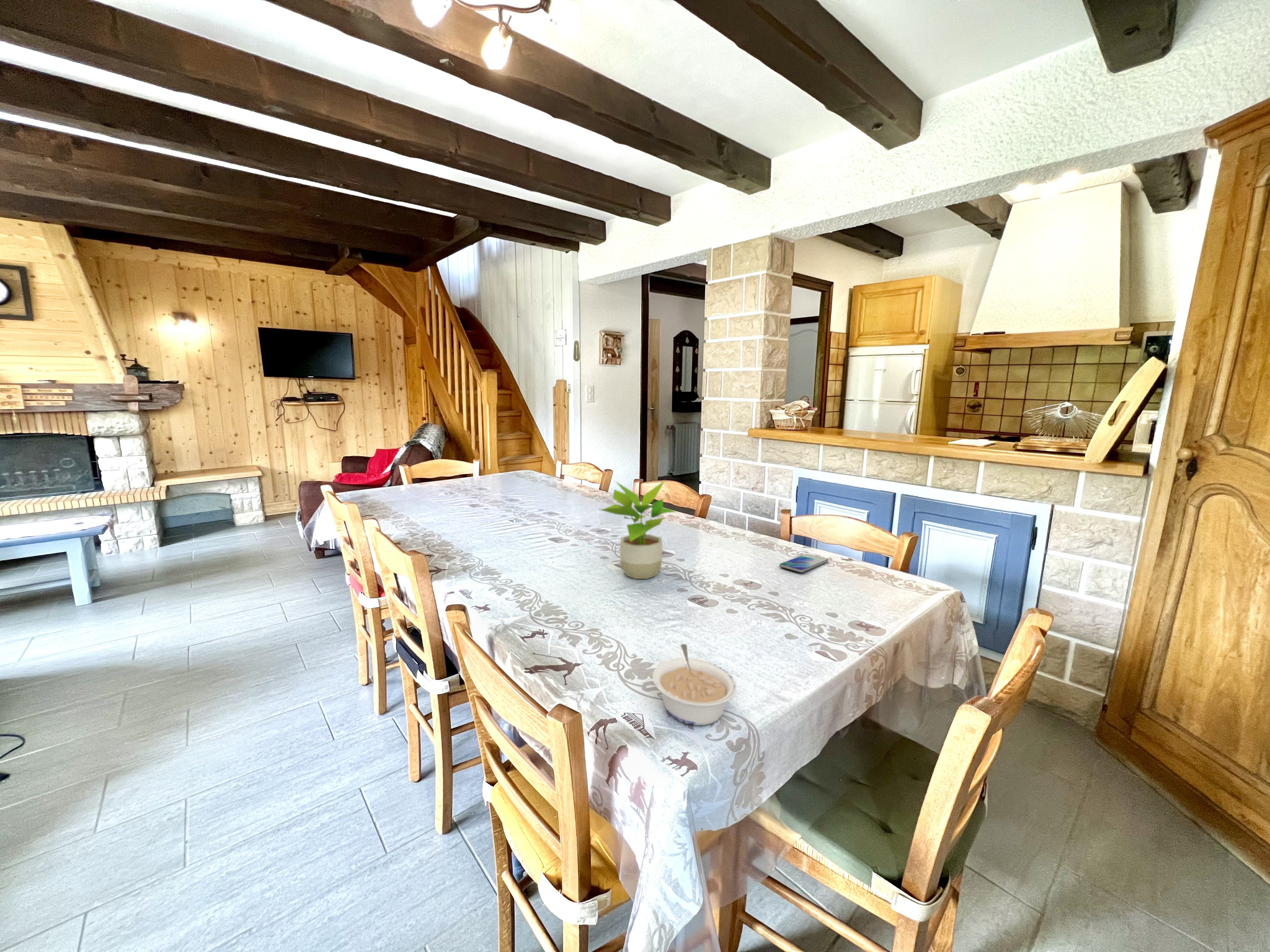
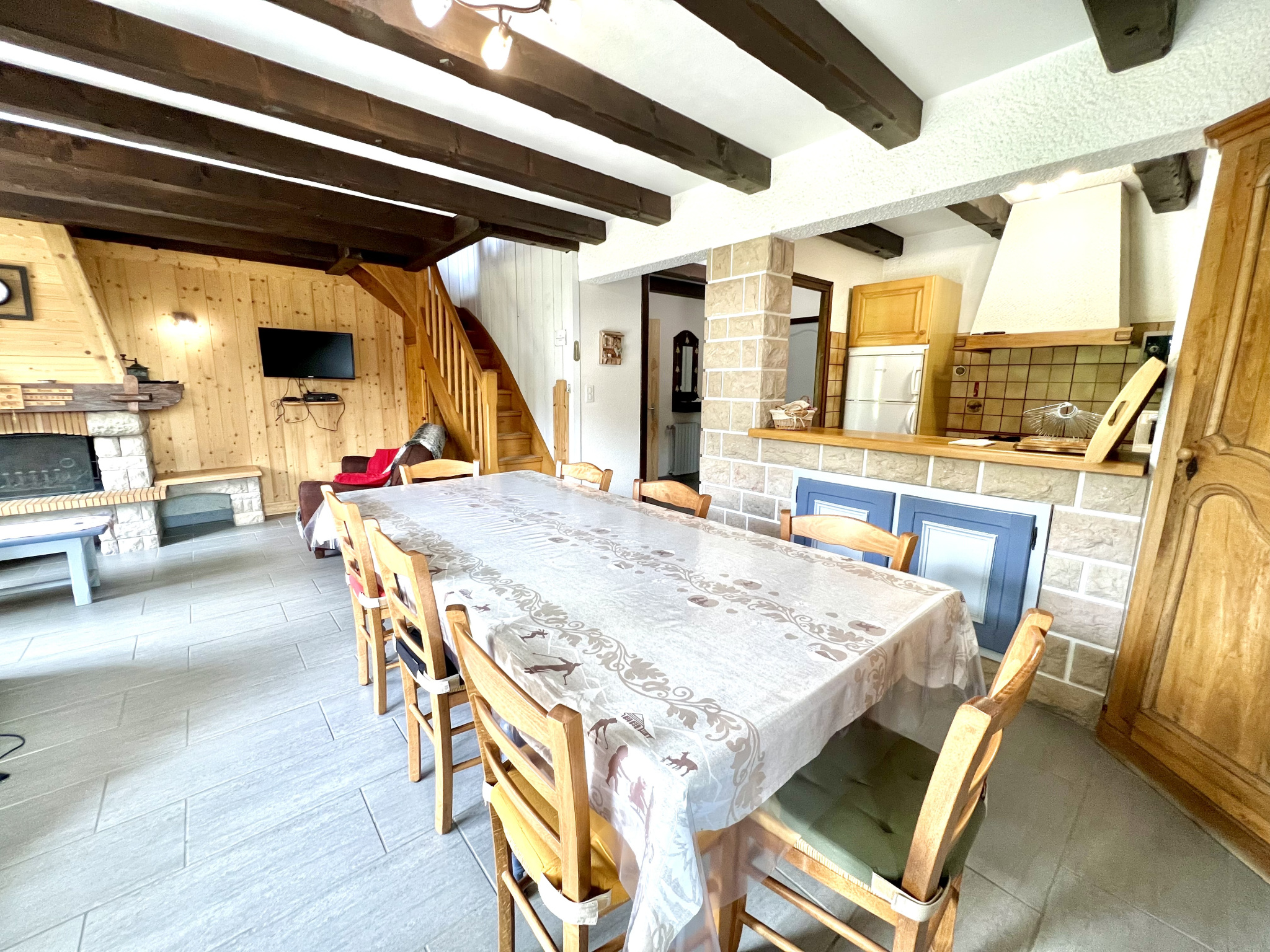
- smartphone [779,553,829,573]
- potted plant [599,480,678,580]
- legume [652,643,737,726]
